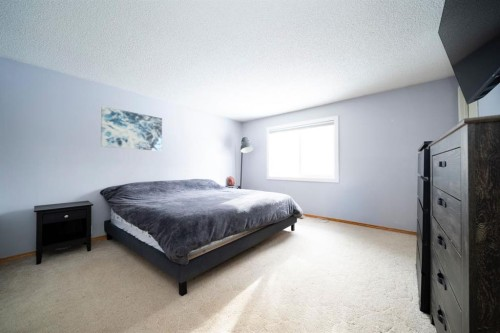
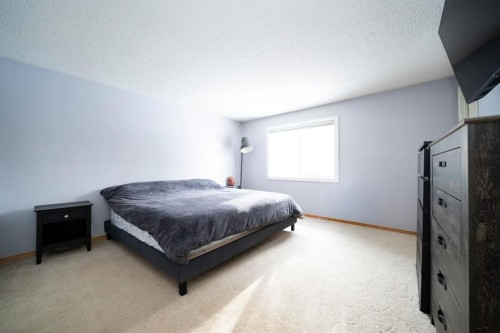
- wall art [100,105,163,152]
